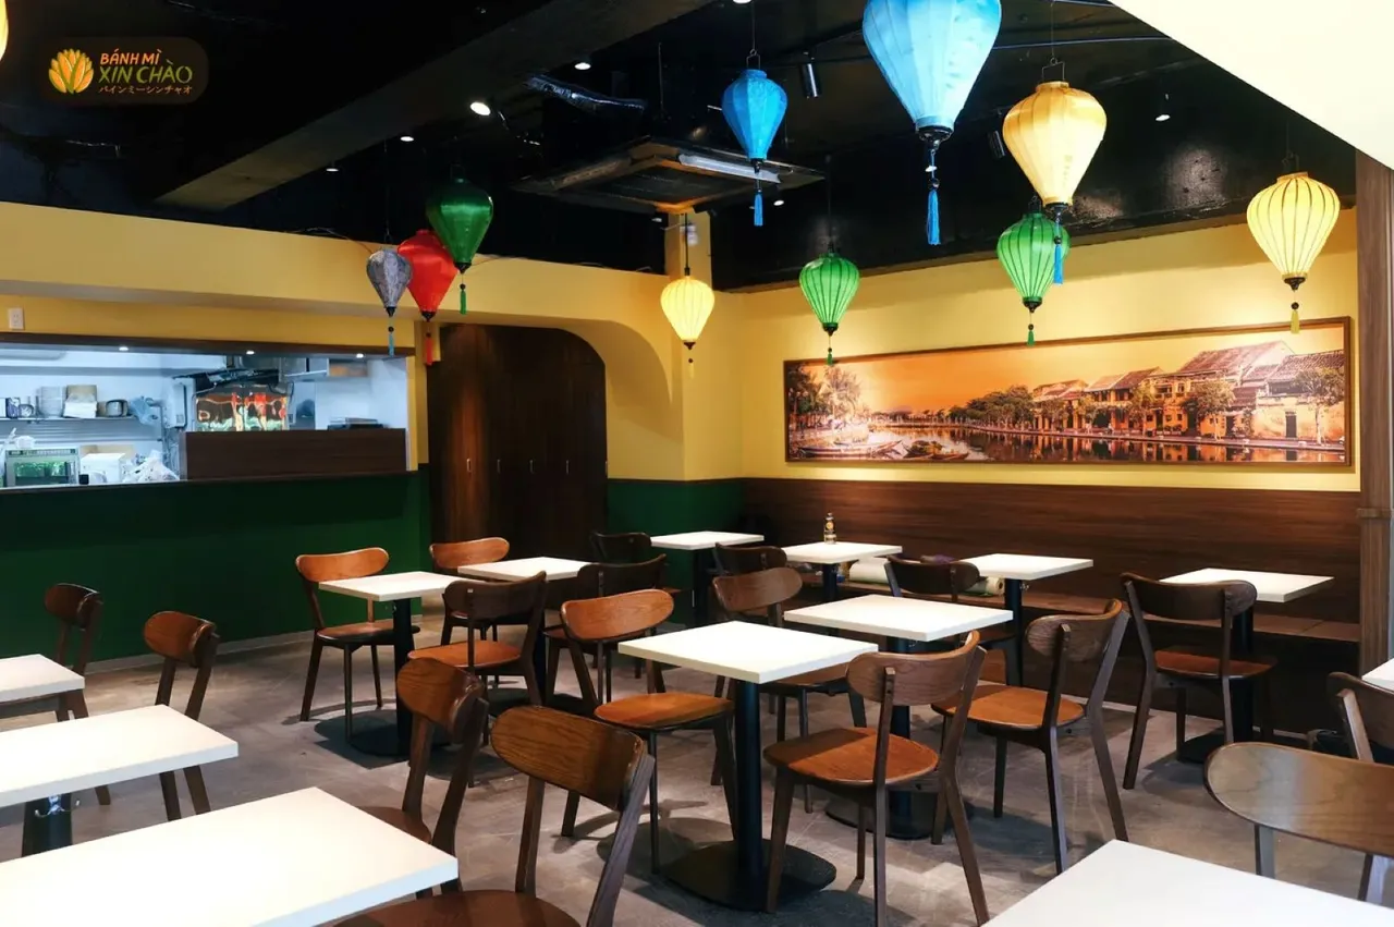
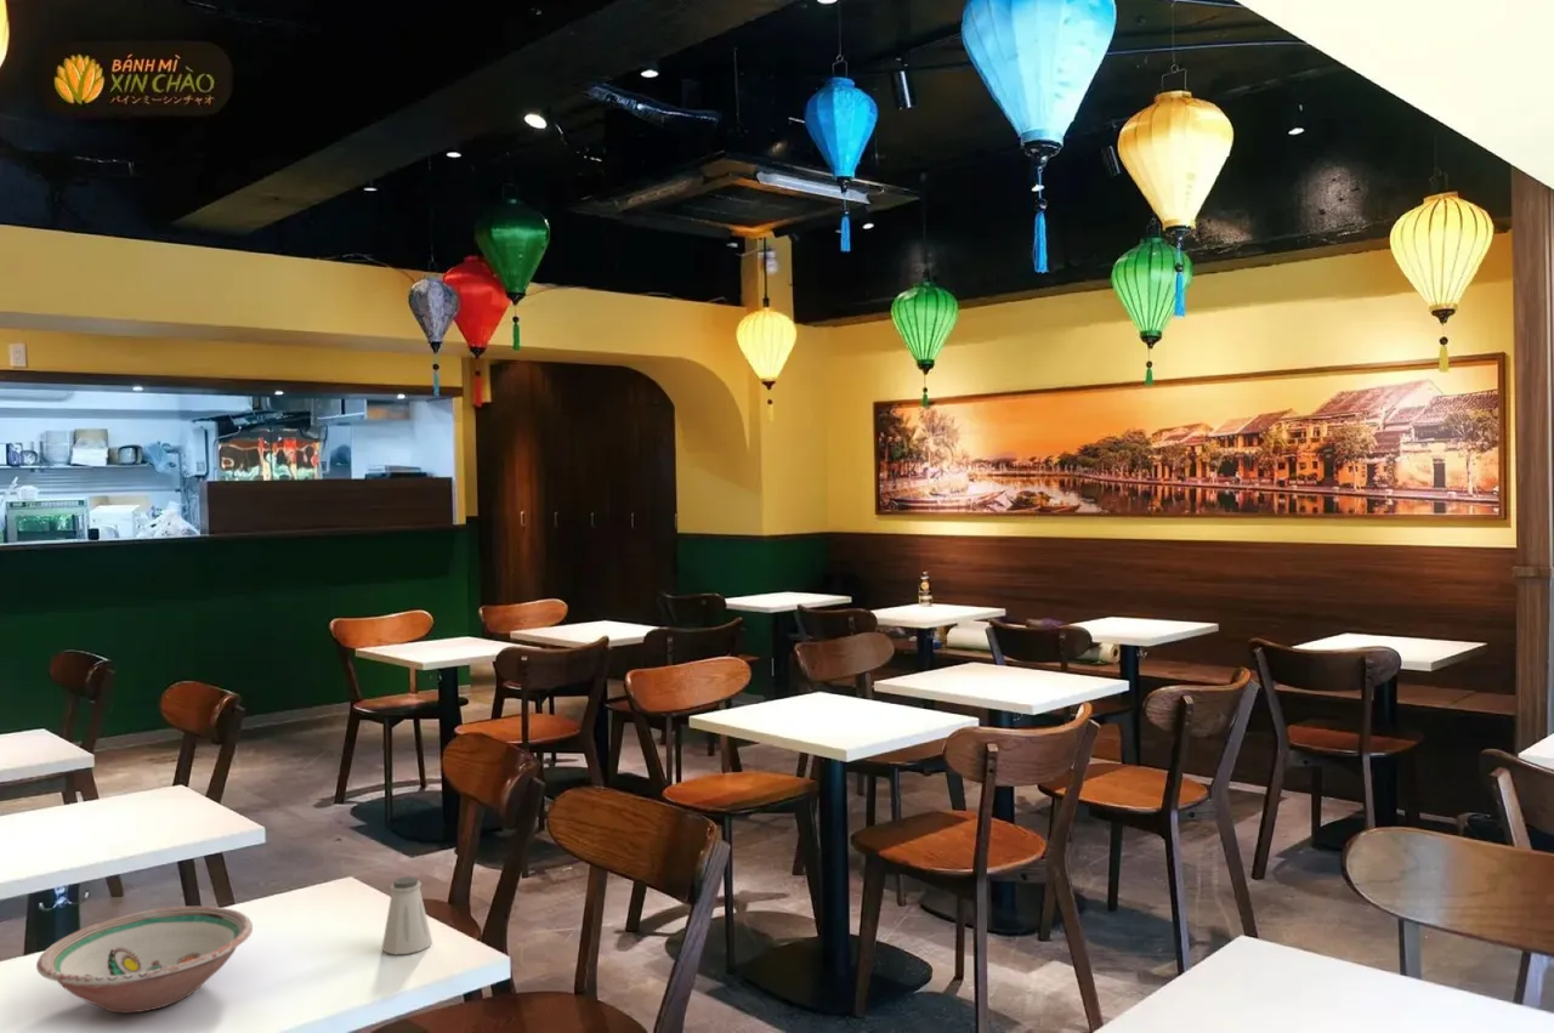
+ saltshaker [381,875,433,955]
+ bowl [35,906,254,1014]
